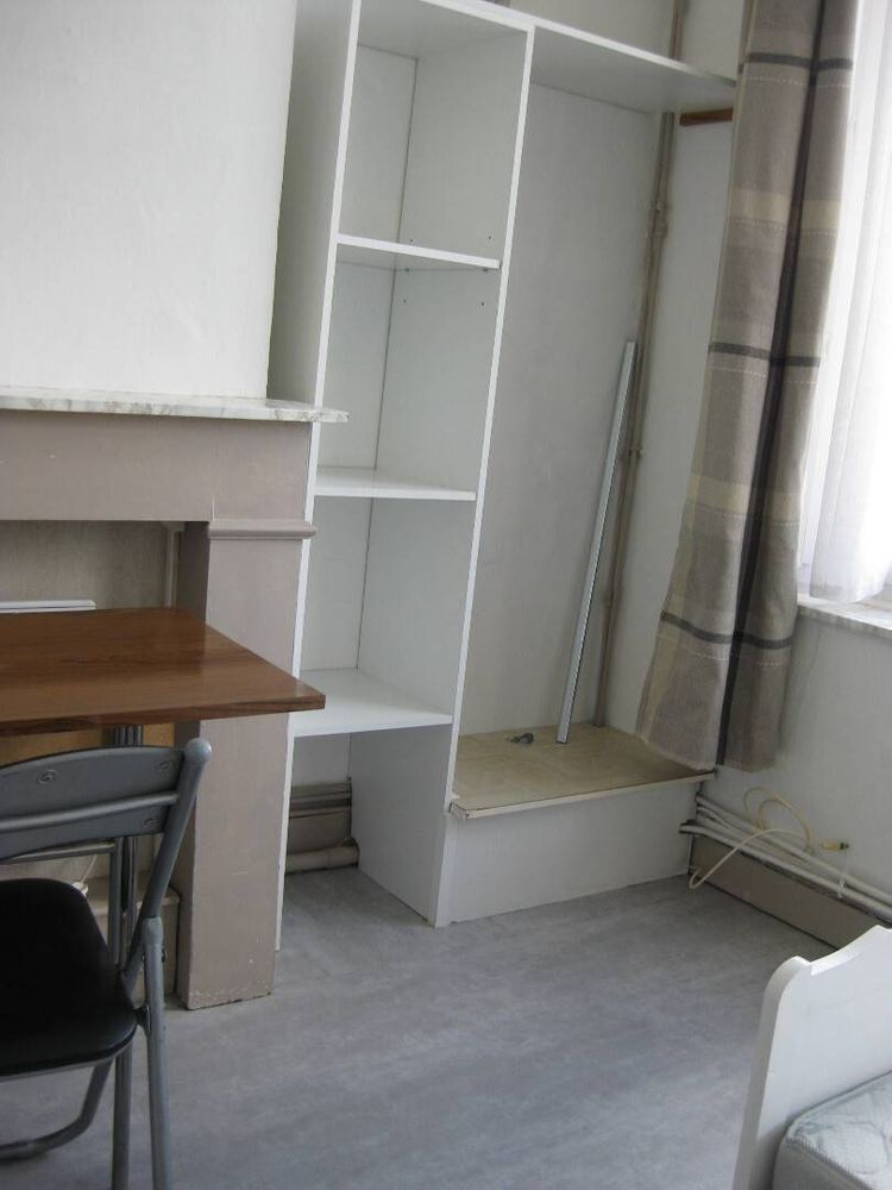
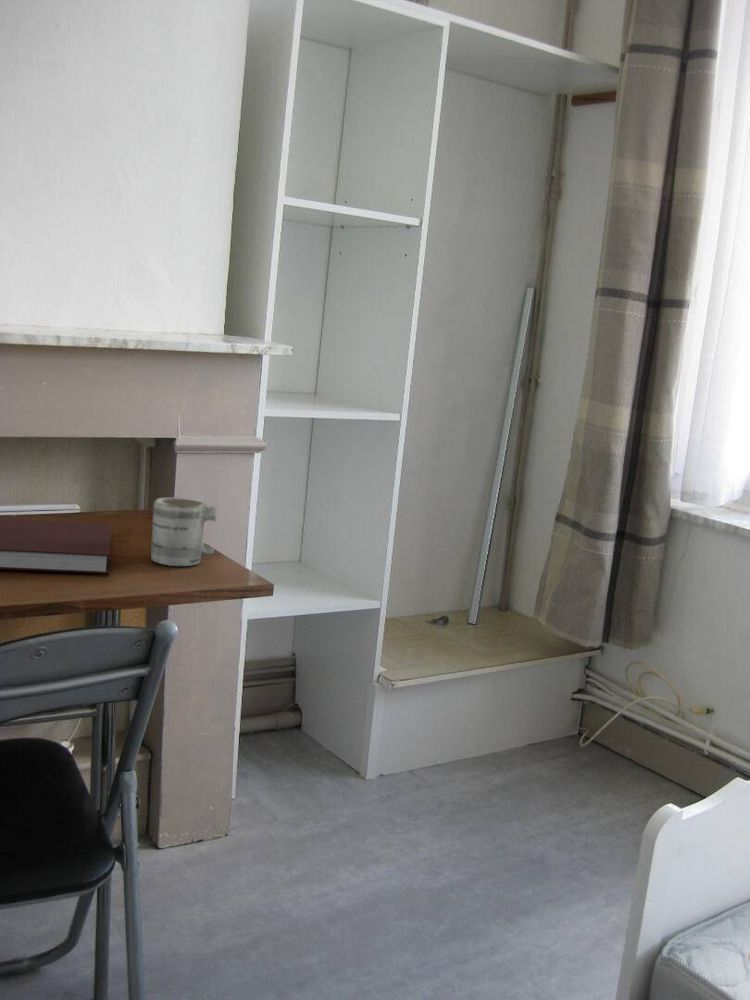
+ notebook [0,517,112,575]
+ mug [150,496,218,567]
